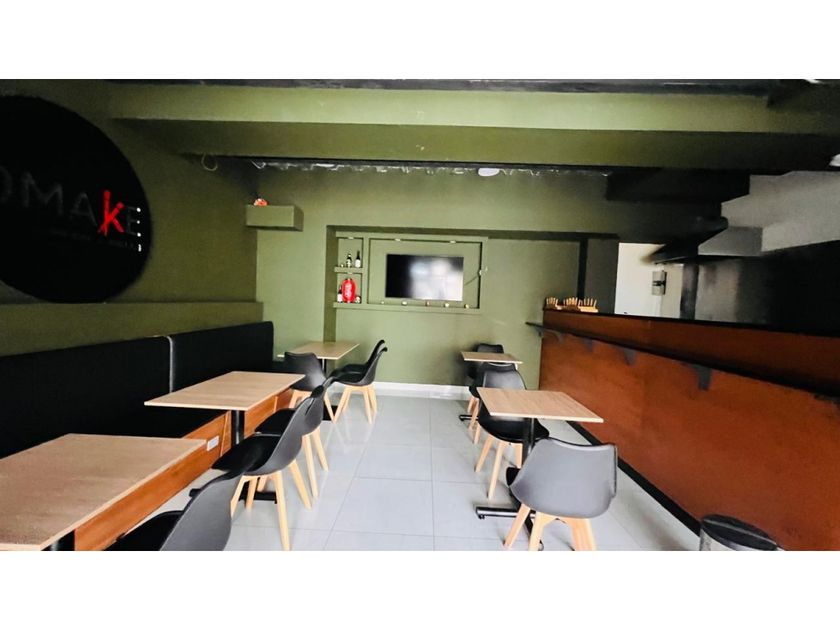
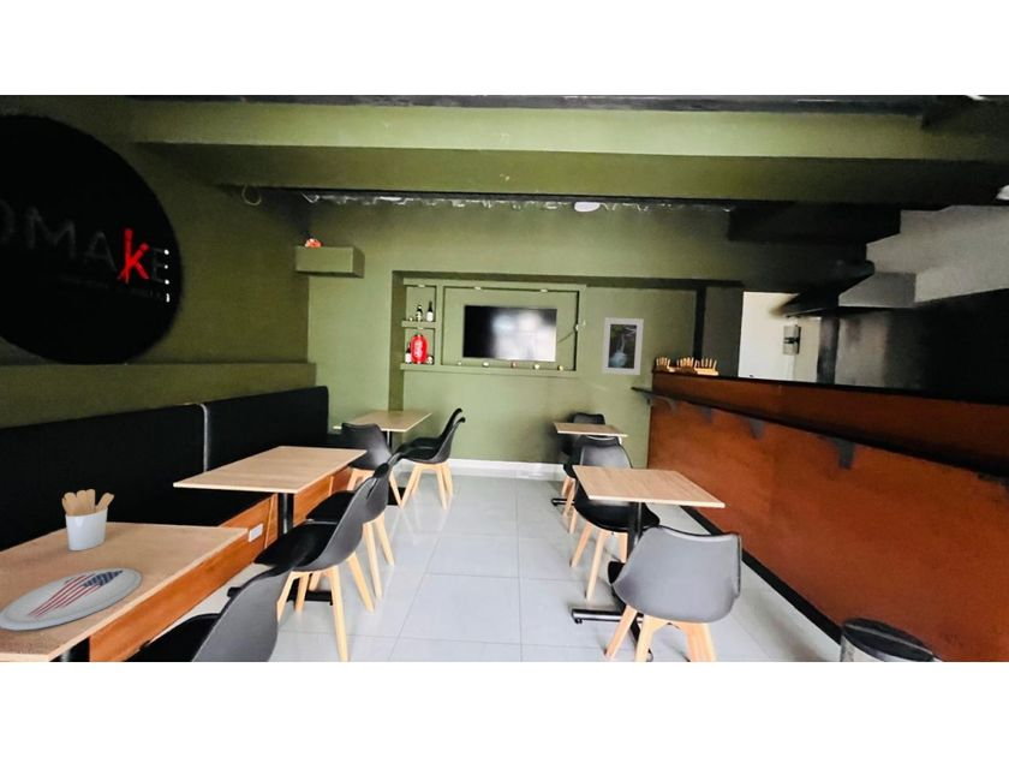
+ utensil holder [61,488,115,552]
+ plate [0,567,143,632]
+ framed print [601,316,645,376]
